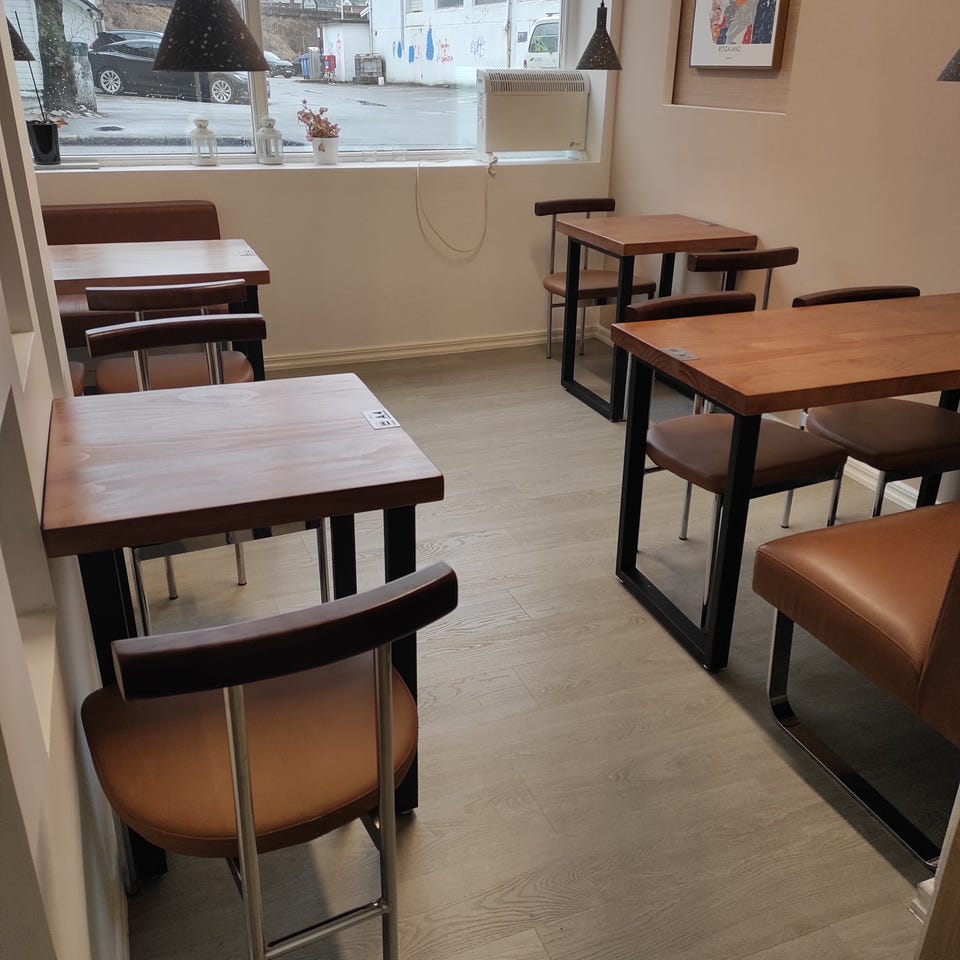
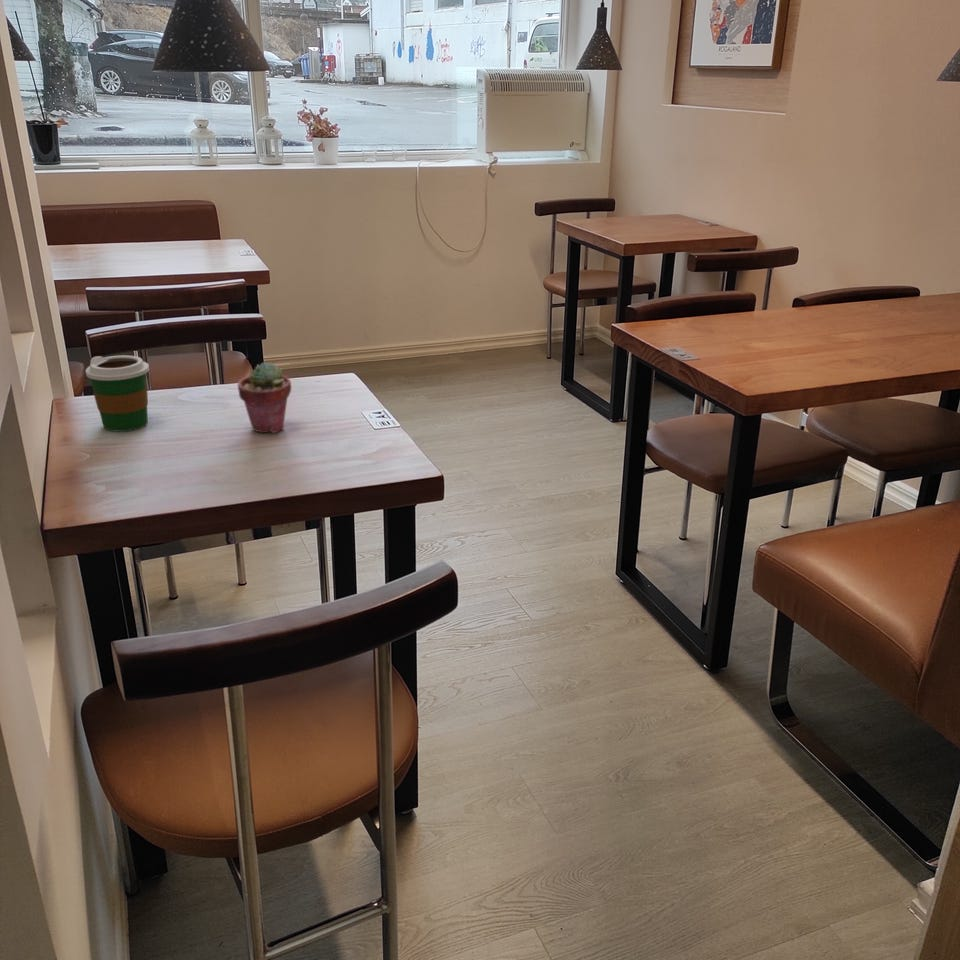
+ coffee cup [84,354,150,433]
+ potted succulent [237,361,292,434]
